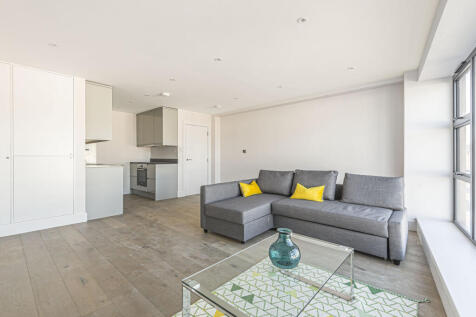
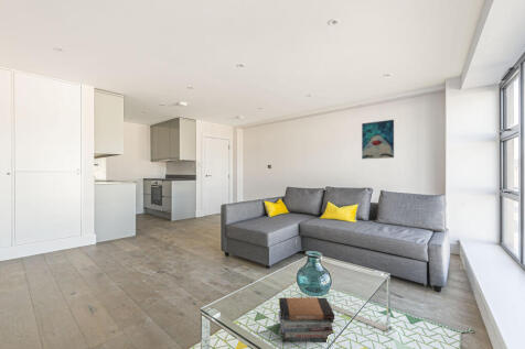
+ wall art [361,119,395,160]
+ book stack [278,297,335,343]
